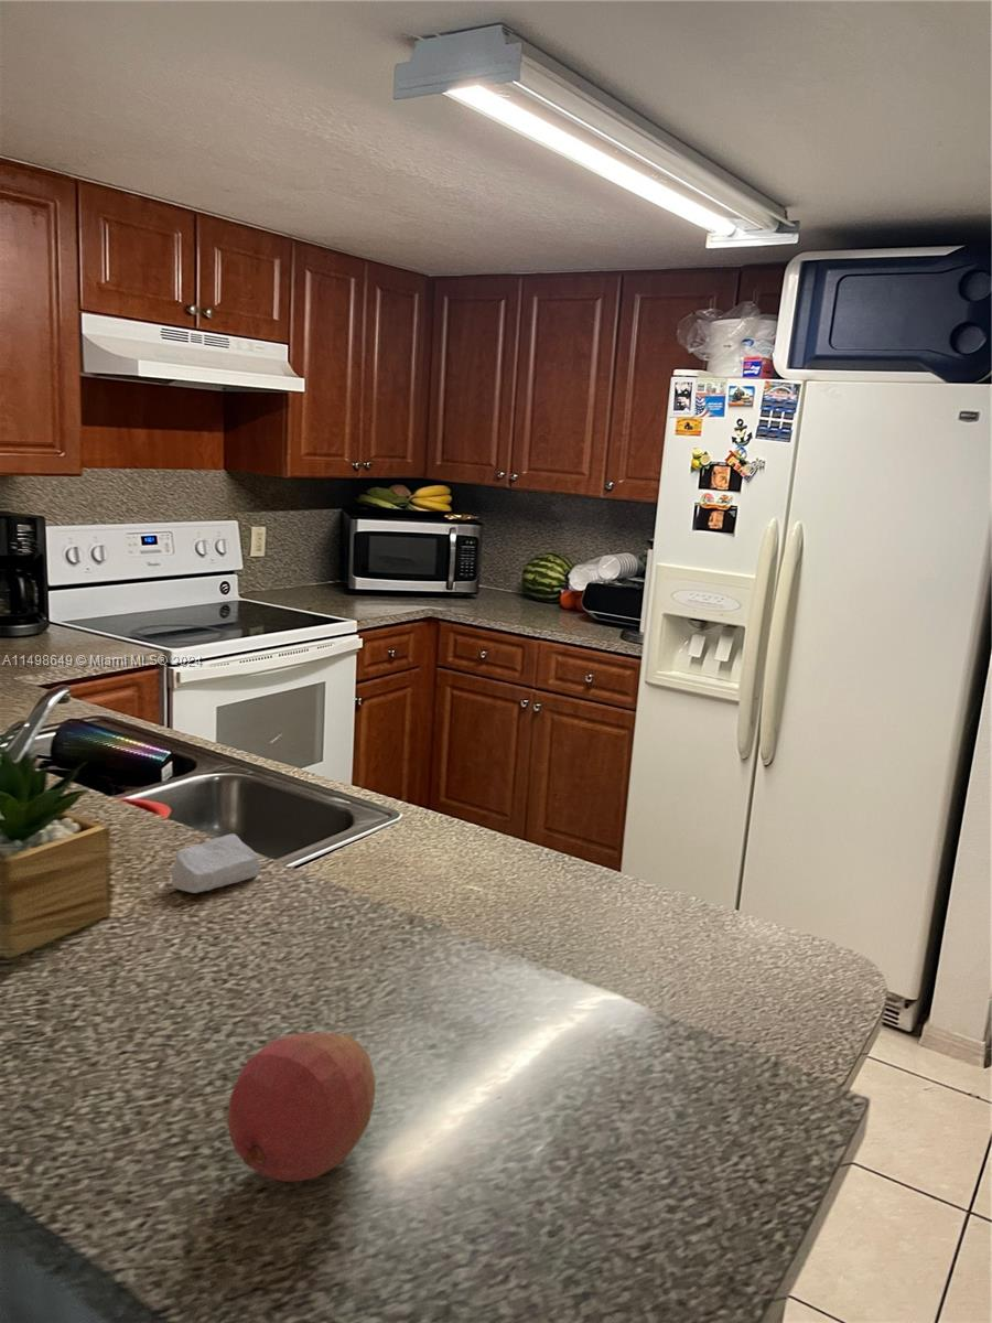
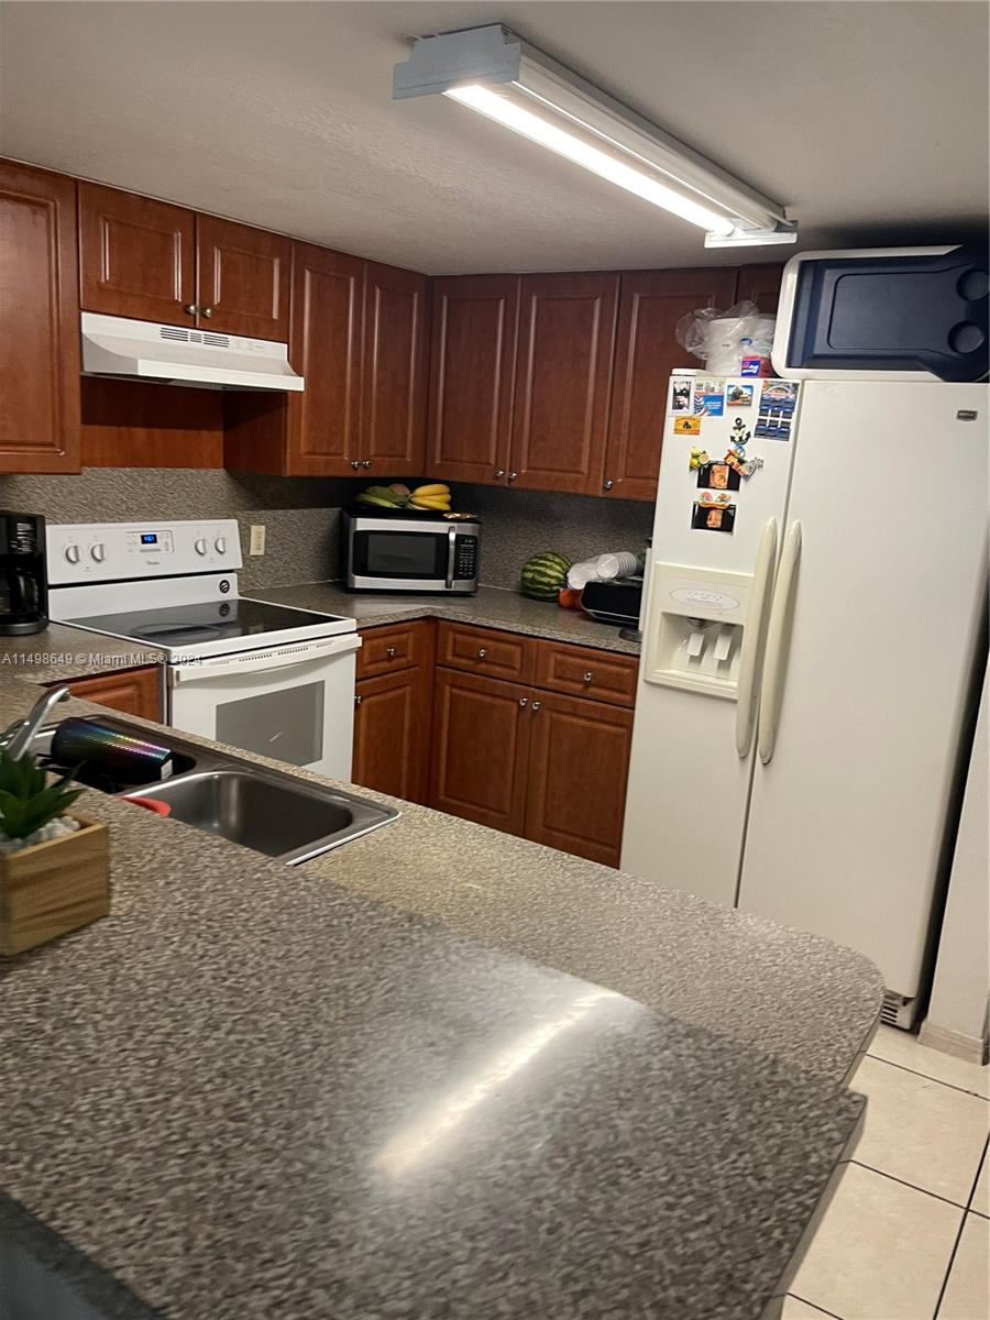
- fruit [226,1032,377,1183]
- soap bar [171,832,261,894]
